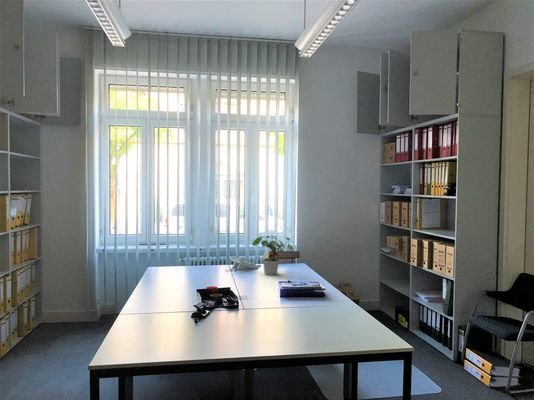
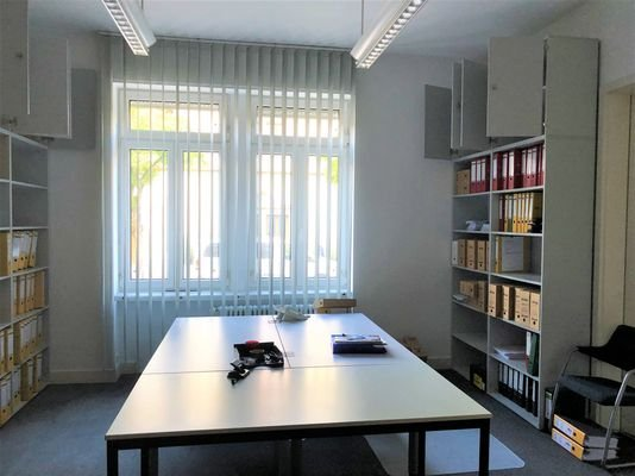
- potted plant [252,234,295,276]
